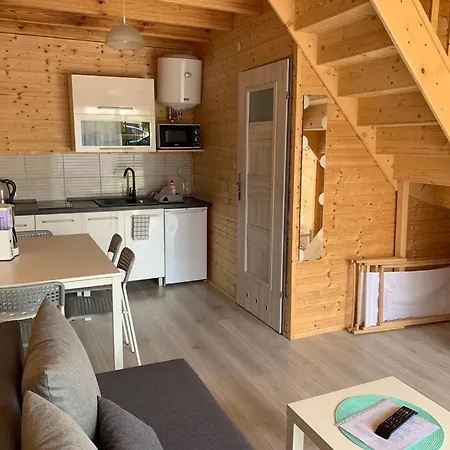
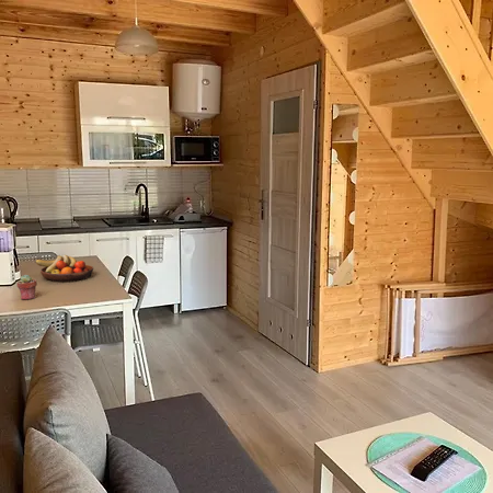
+ potted succulent [15,274,38,300]
+ fruit bowl [34,254,94,283]
